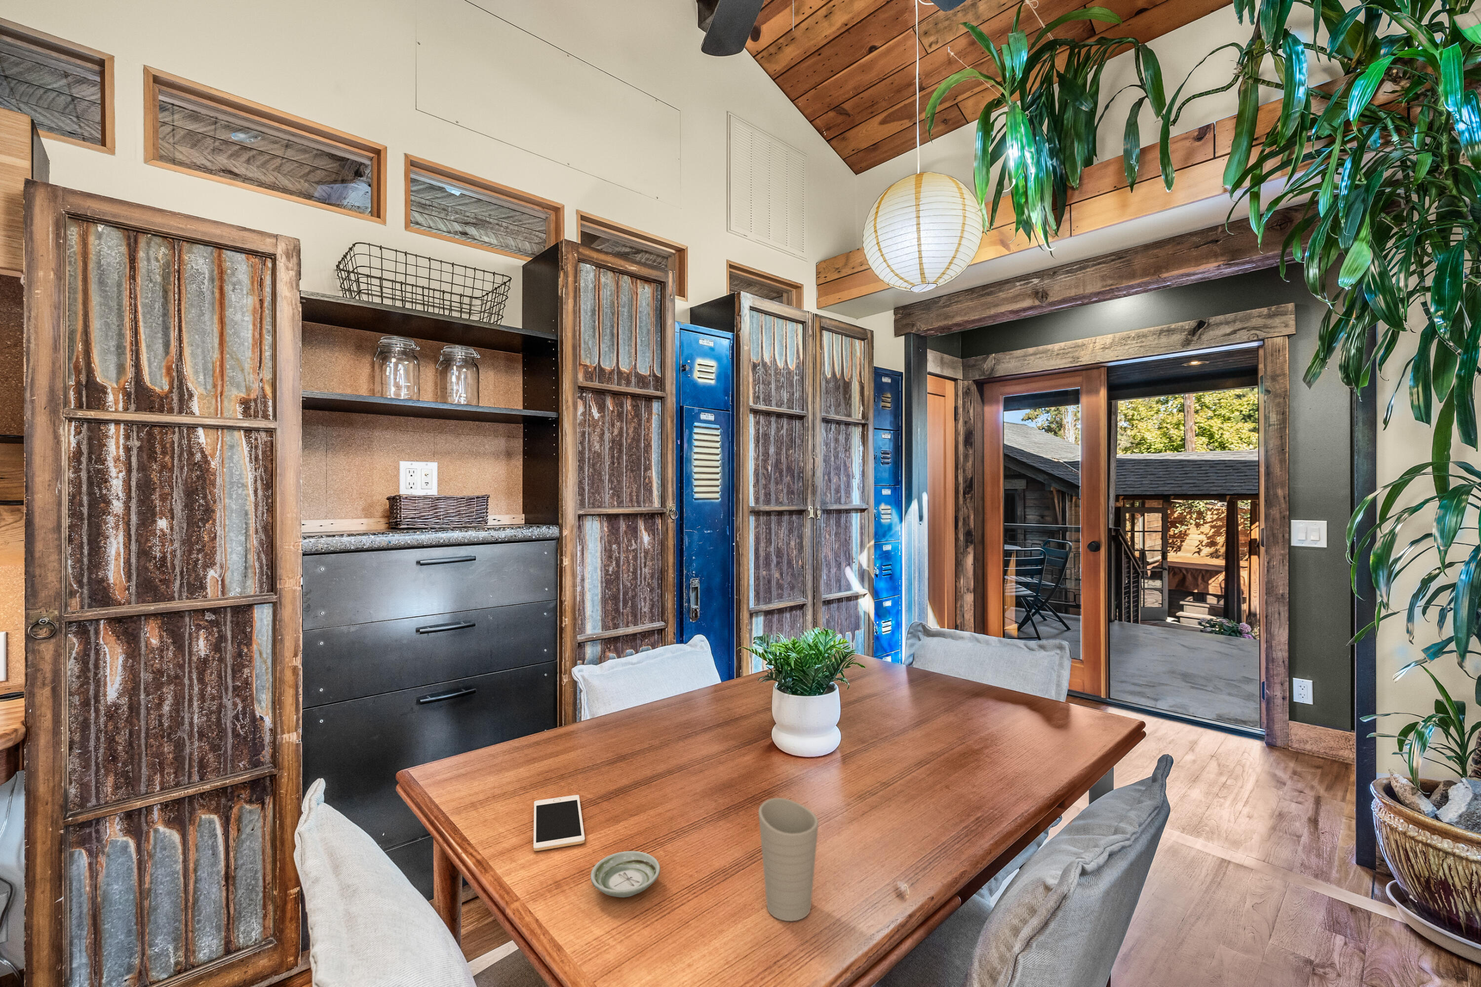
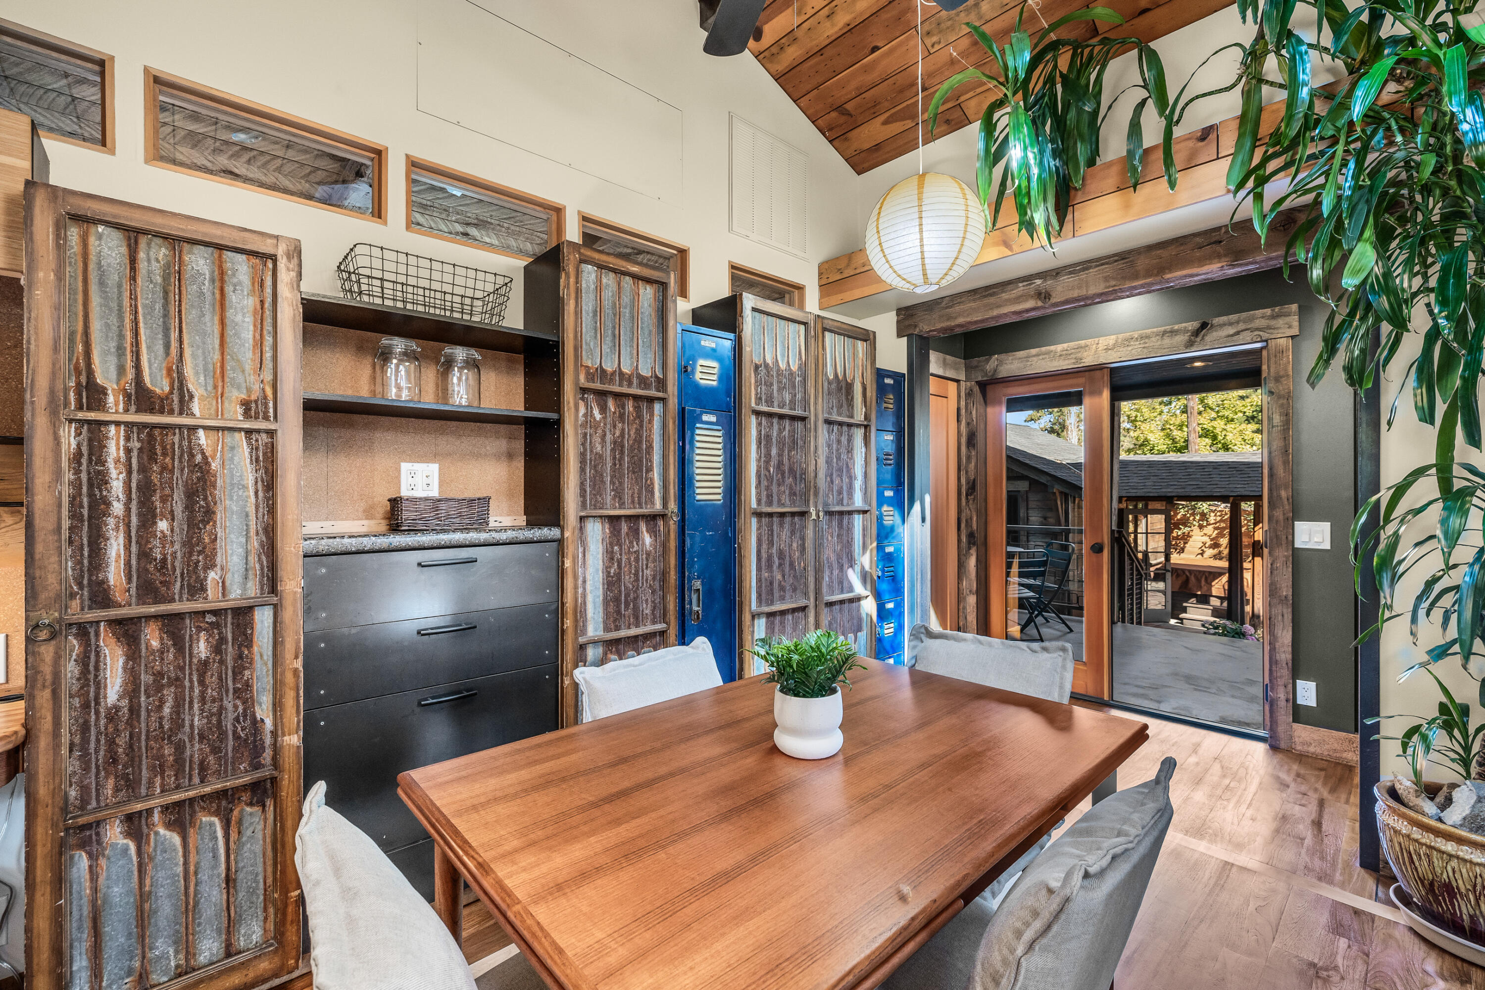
- cell phone [533,794,585,852]
- saucer [590,850,660,898]
- cup [758,798,819,922]
